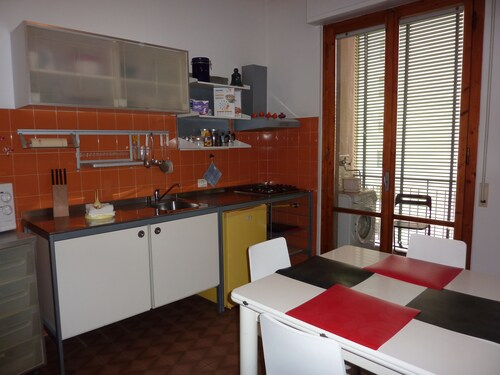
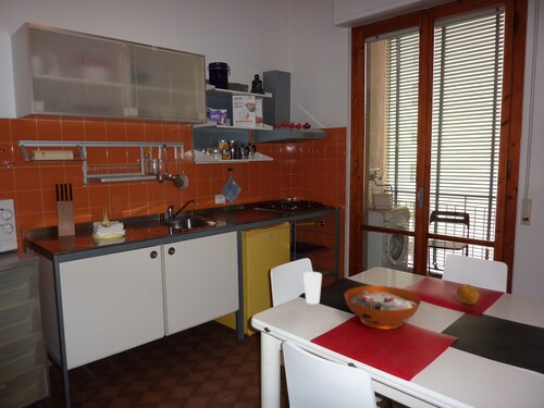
+ fruit [456,283,480,306]
+ decorative bowl [343,285,422,330]
+ cup [302,271,323,306]
